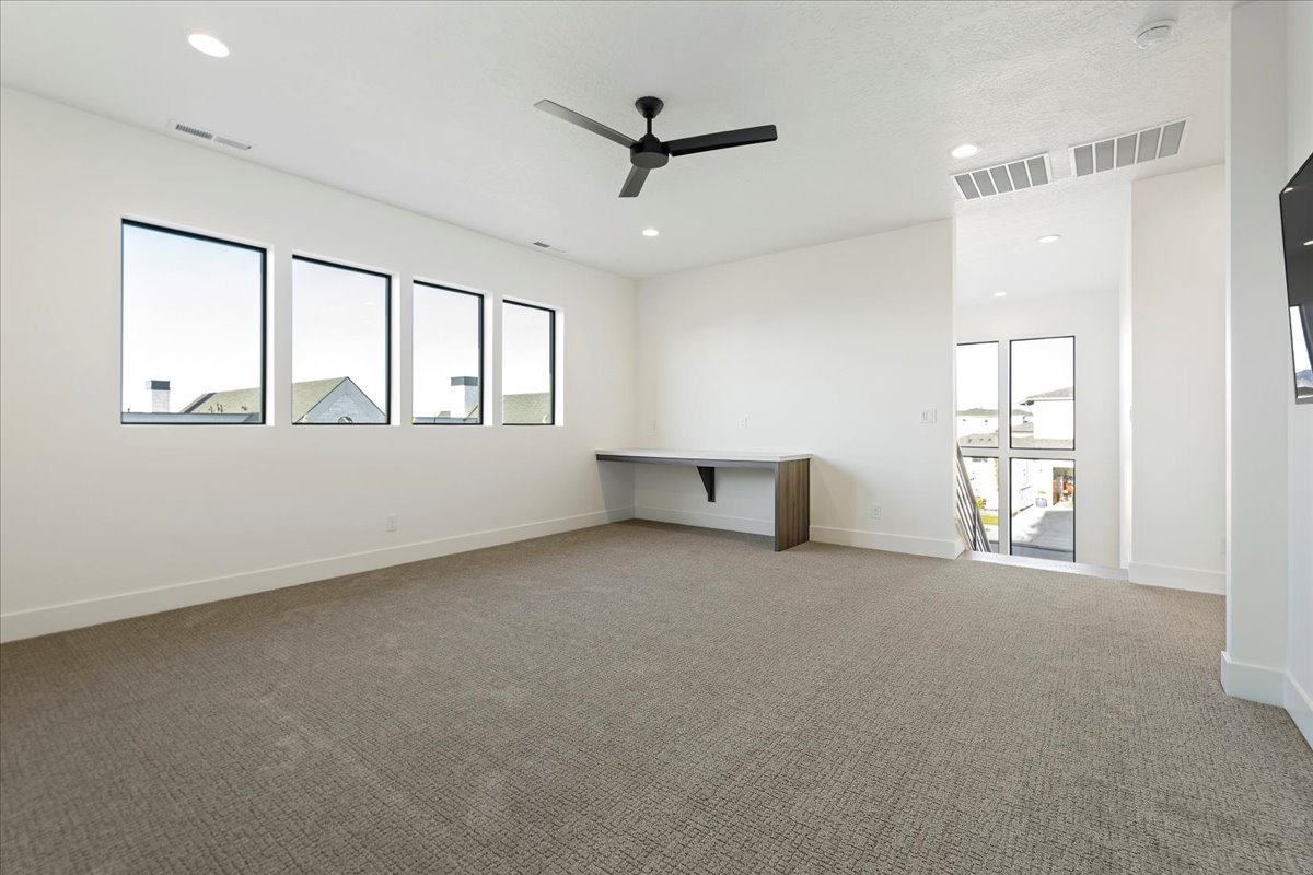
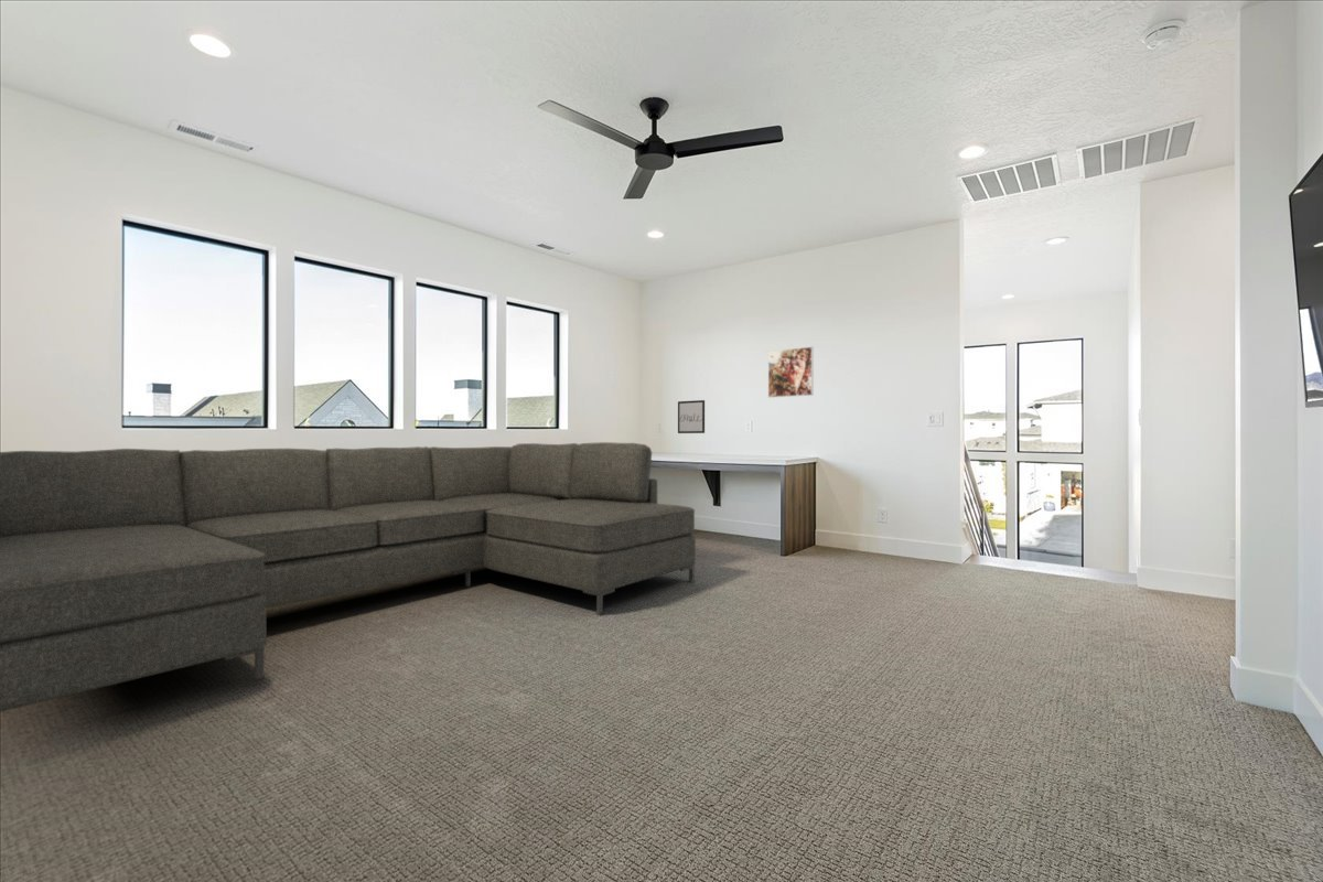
+ wall art [677,399,706,434]
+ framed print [767,346,815,399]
+ sofa [0,441,697,713]
